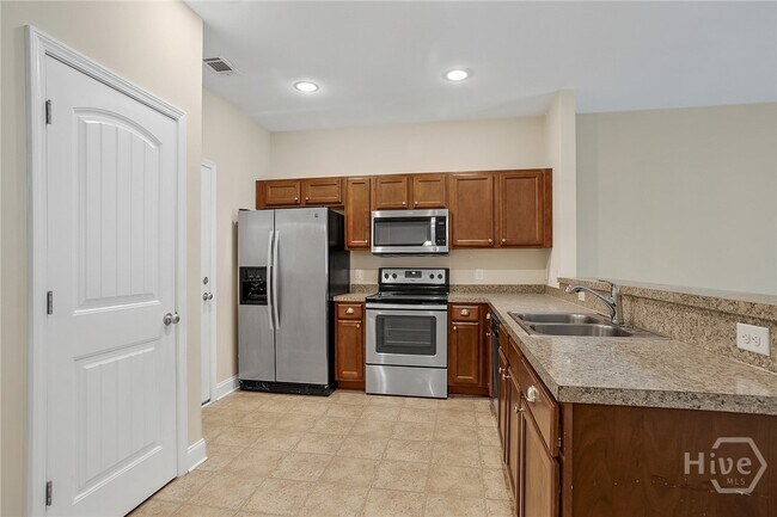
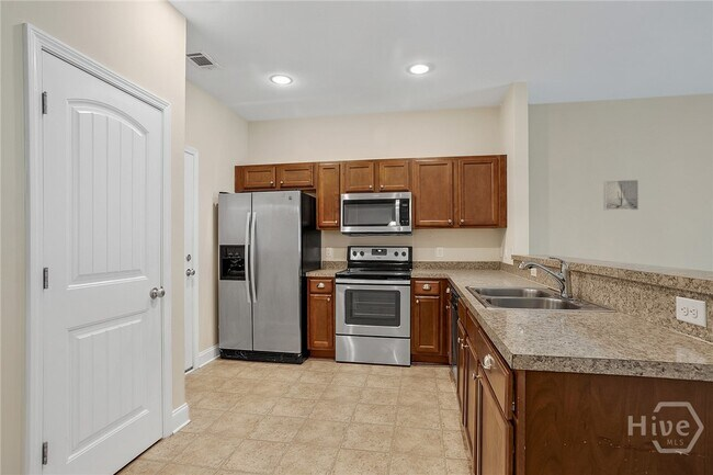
+ wall art [602,179,640,212]
